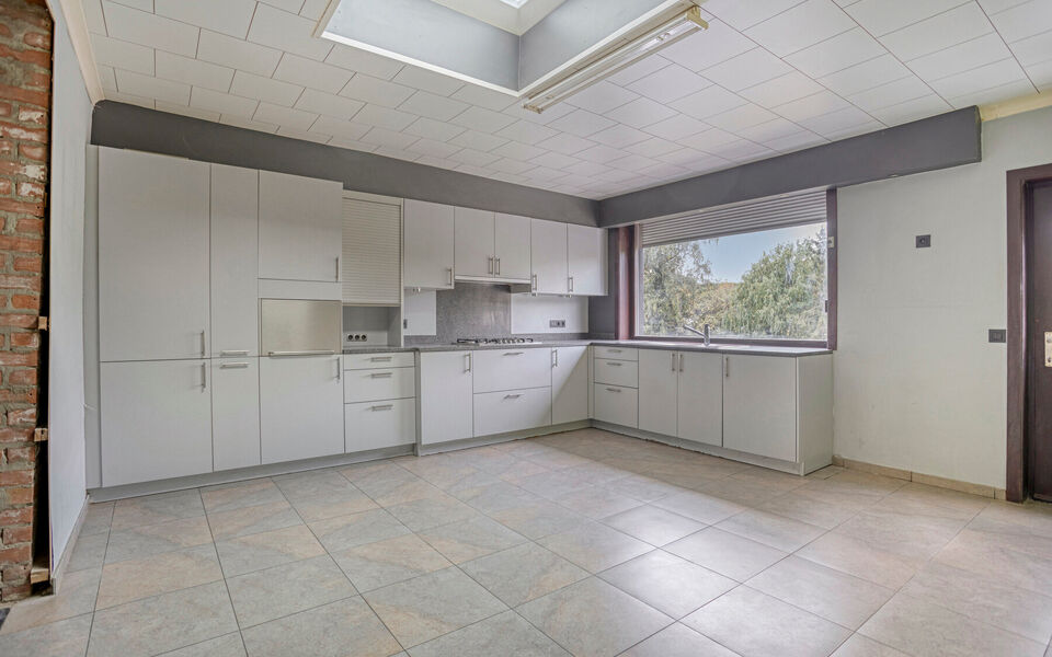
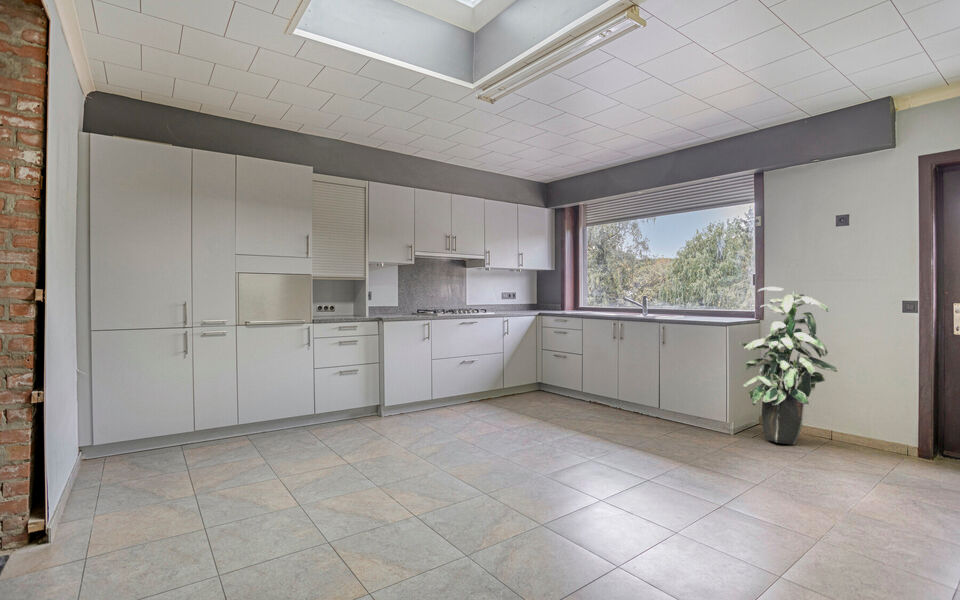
+ indoor plant [738,286,838,446]
